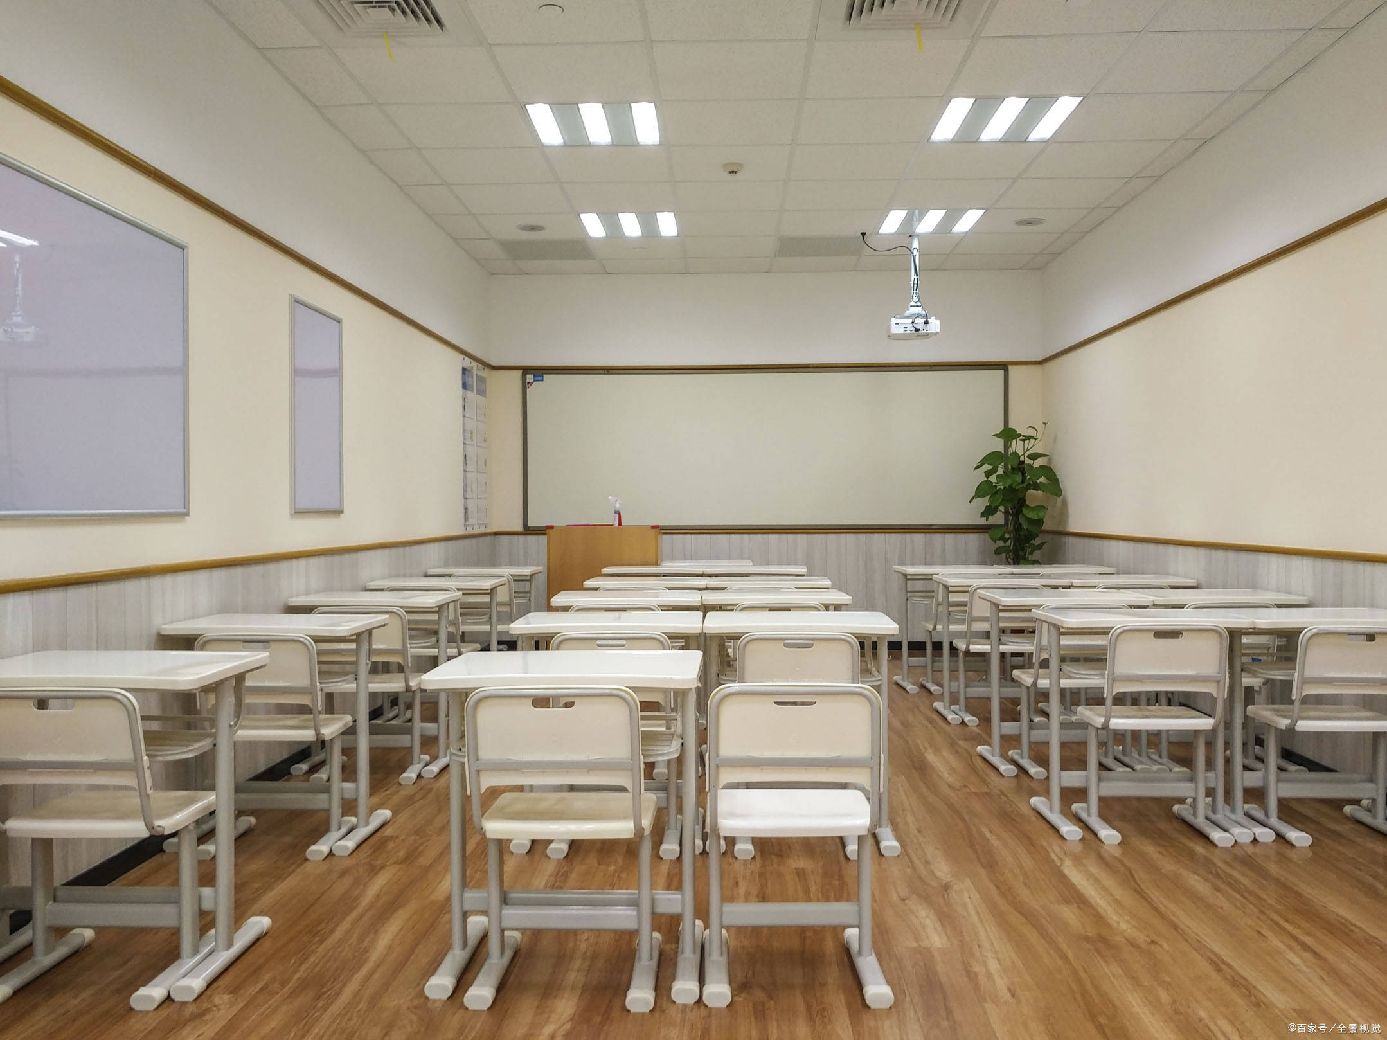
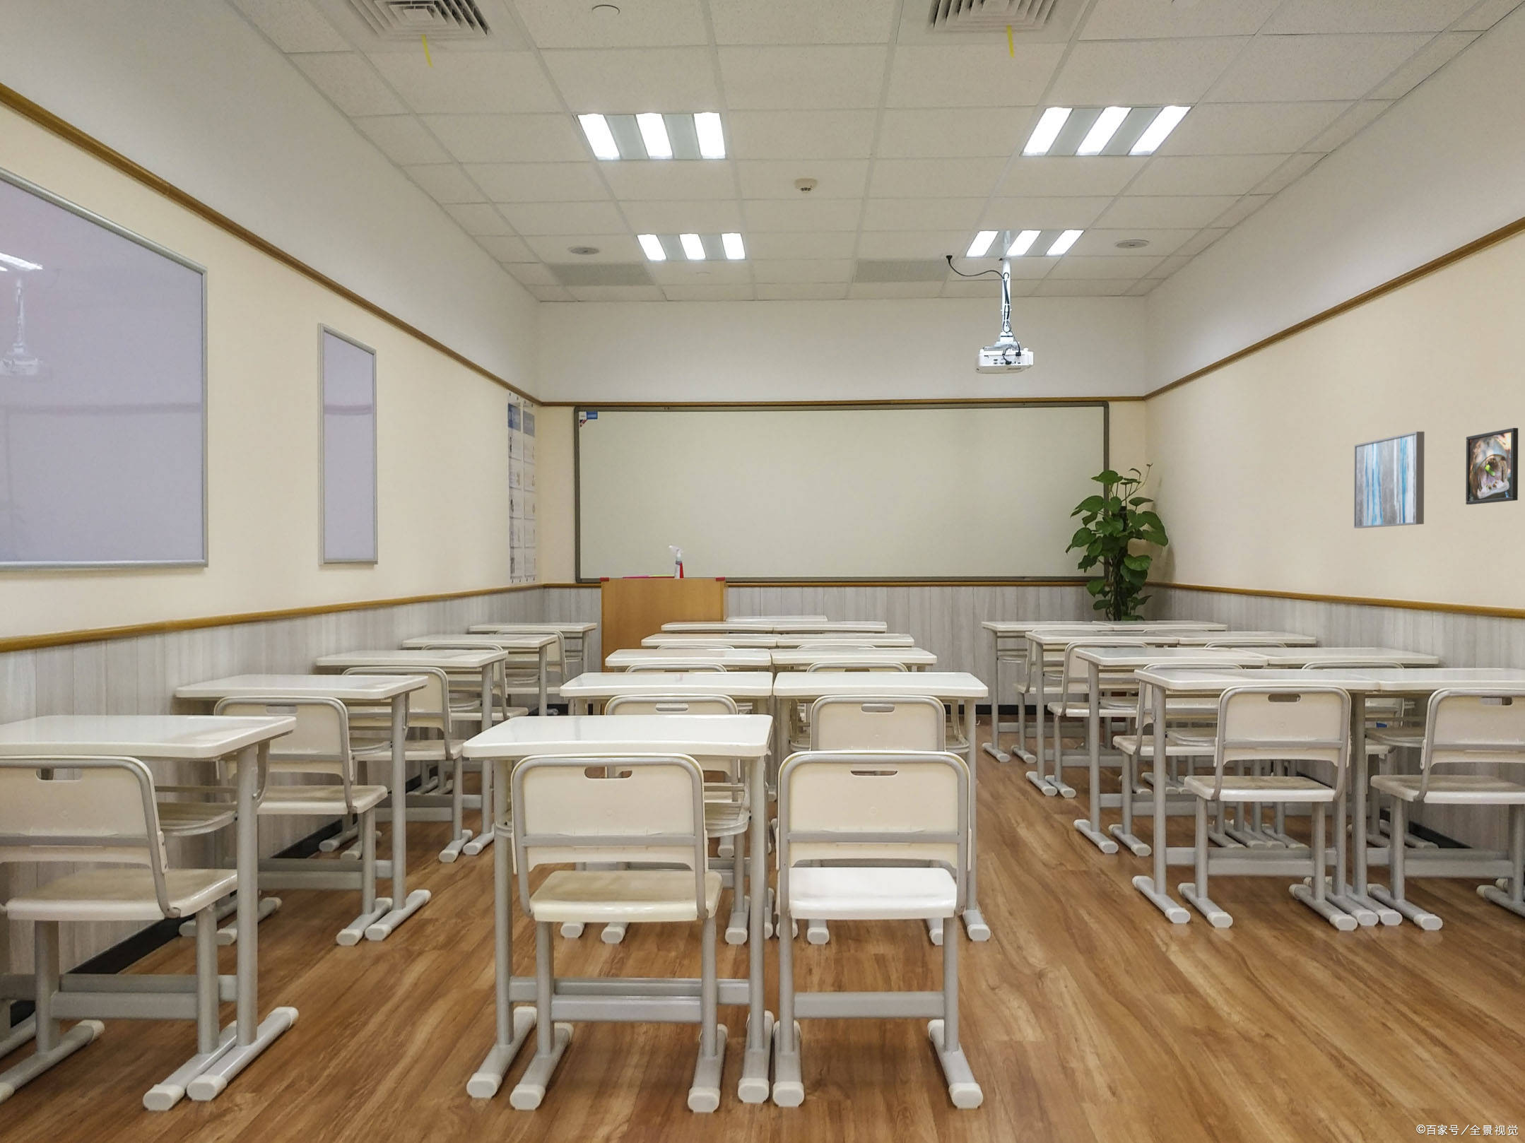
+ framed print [1465,427,1519,505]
+ wall art [1353,431,1425,529]
